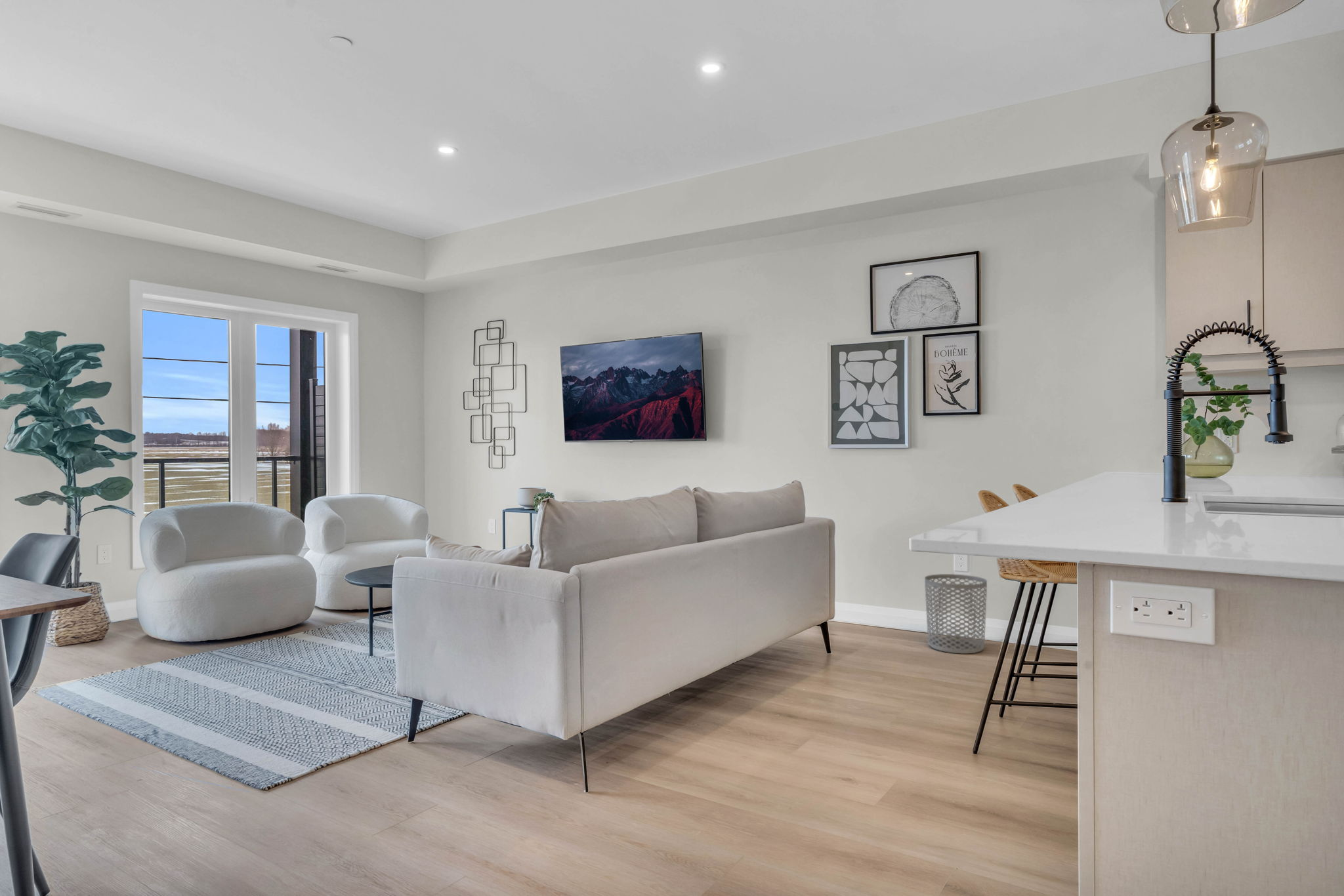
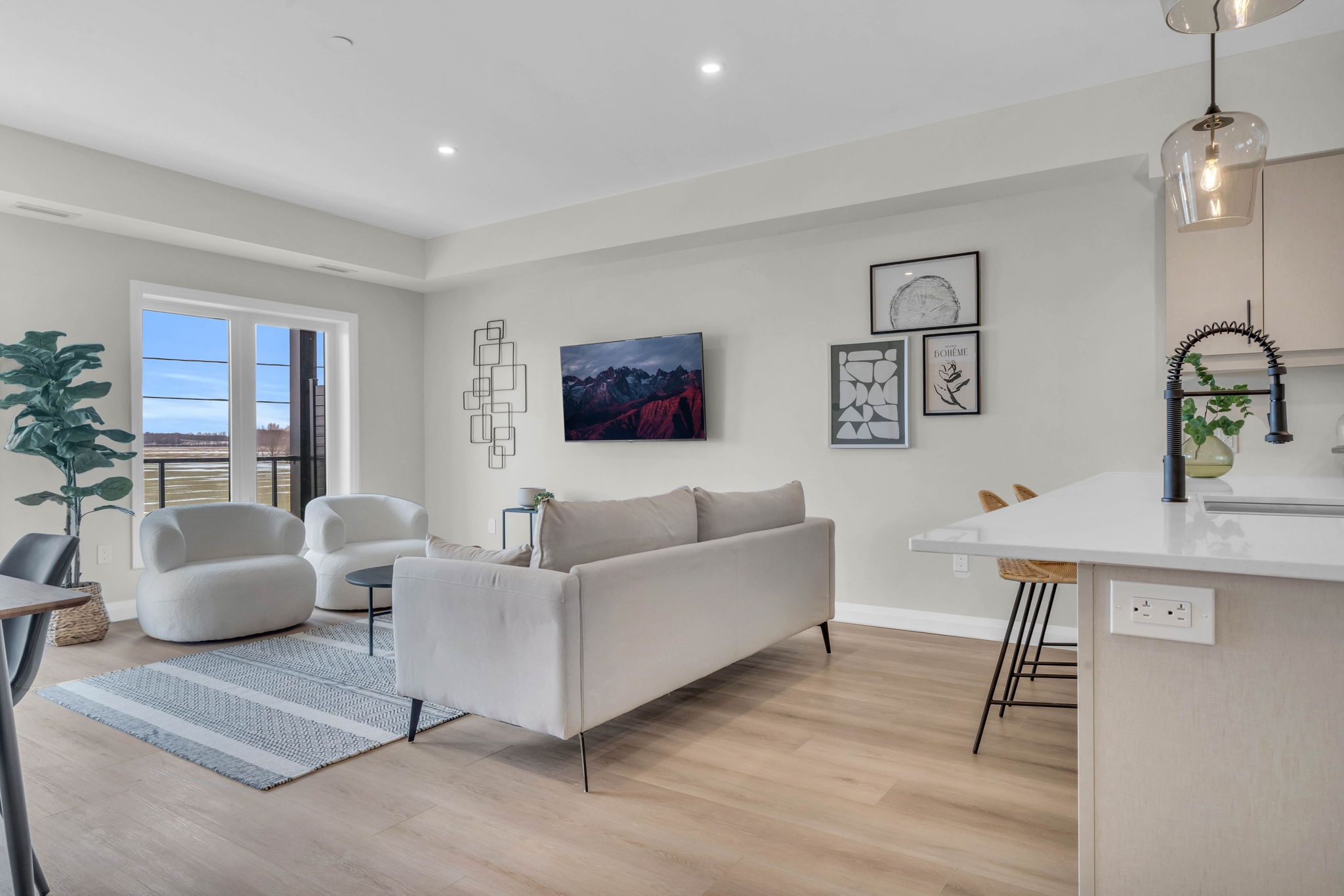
- waste bin [924,573,988,655]
